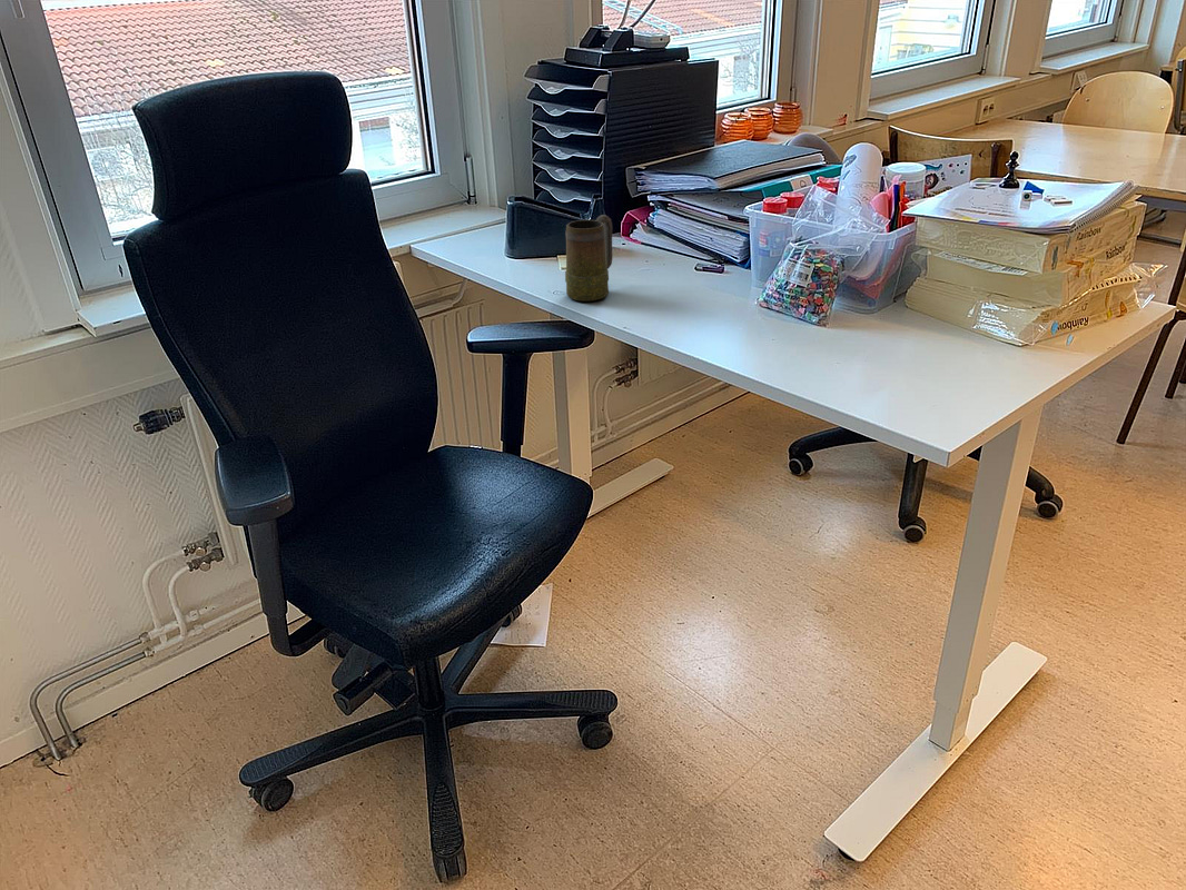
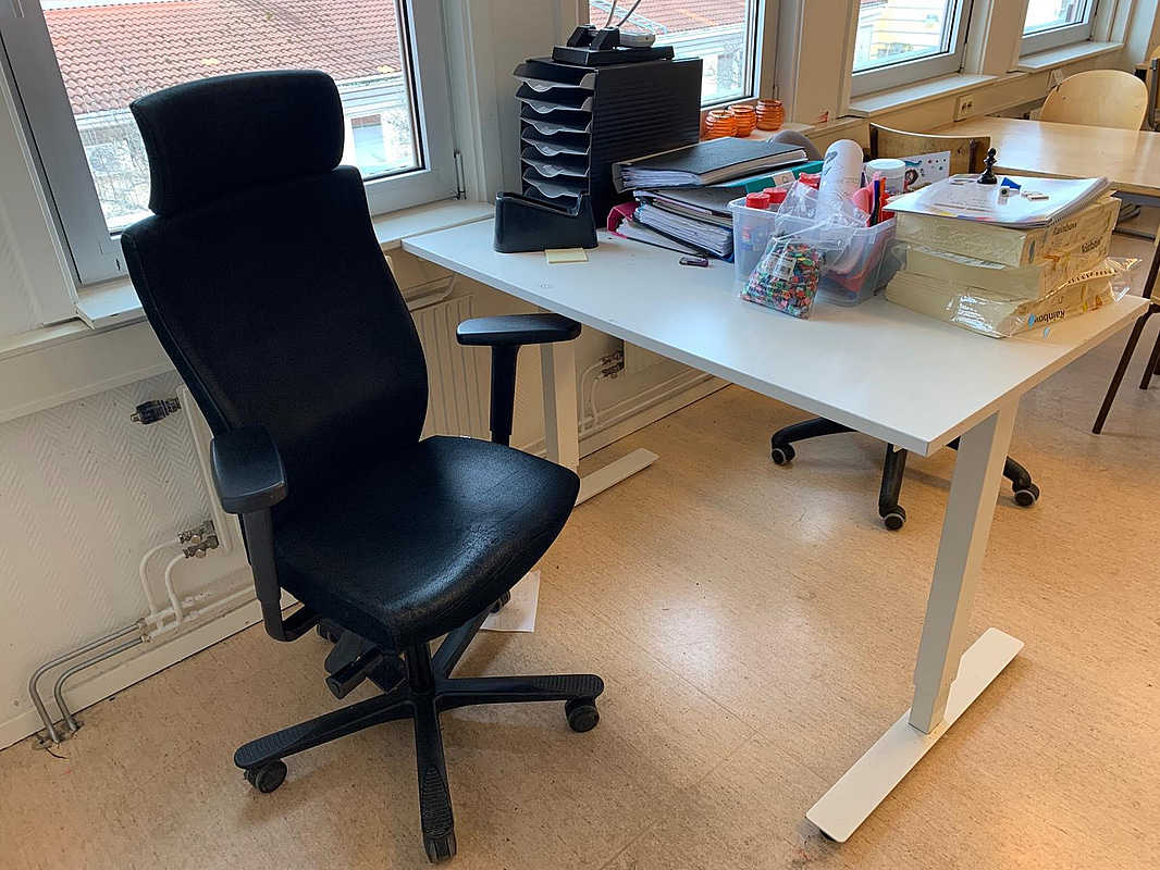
- mug [564,214,614,303]
